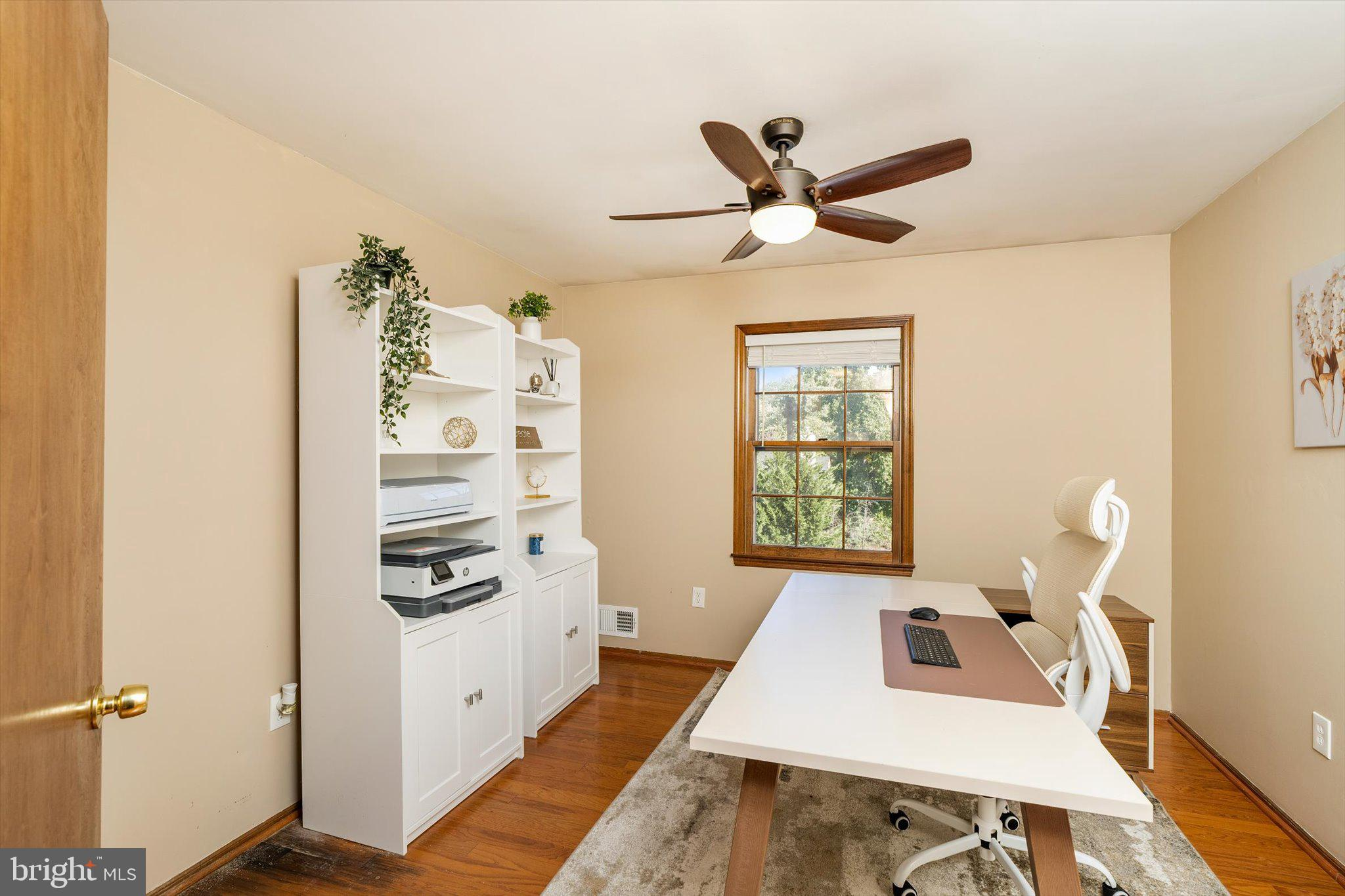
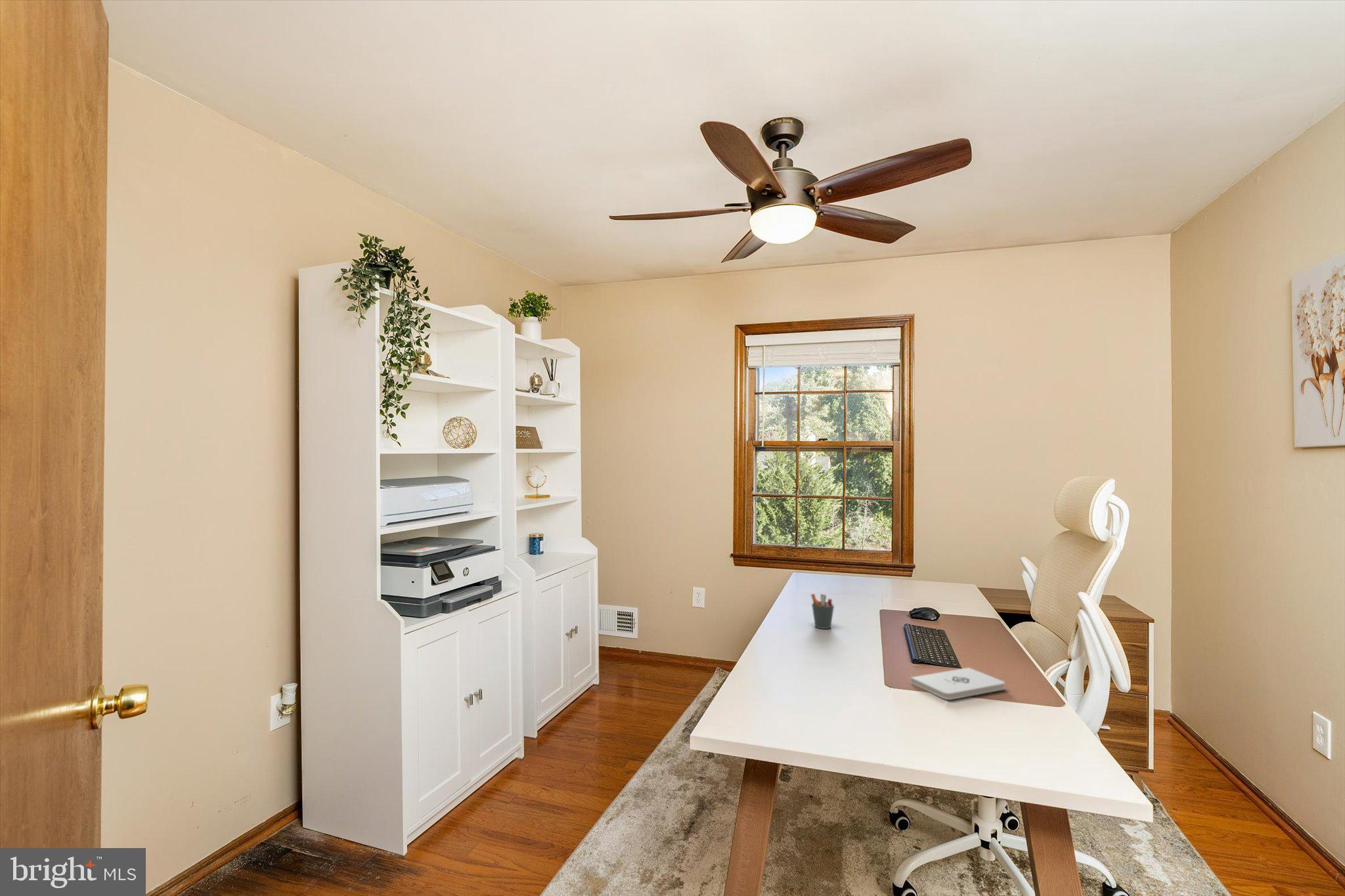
+ notepad [910,667,1005,700]
+ pen holder [810,593,835,629]
